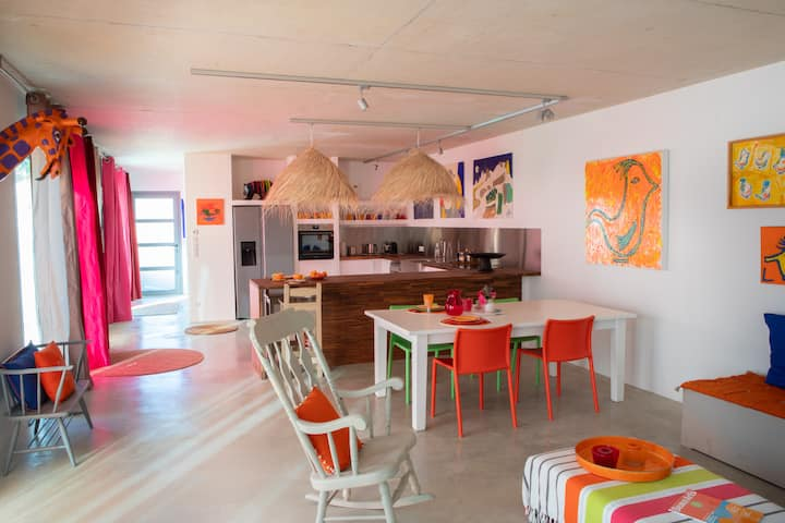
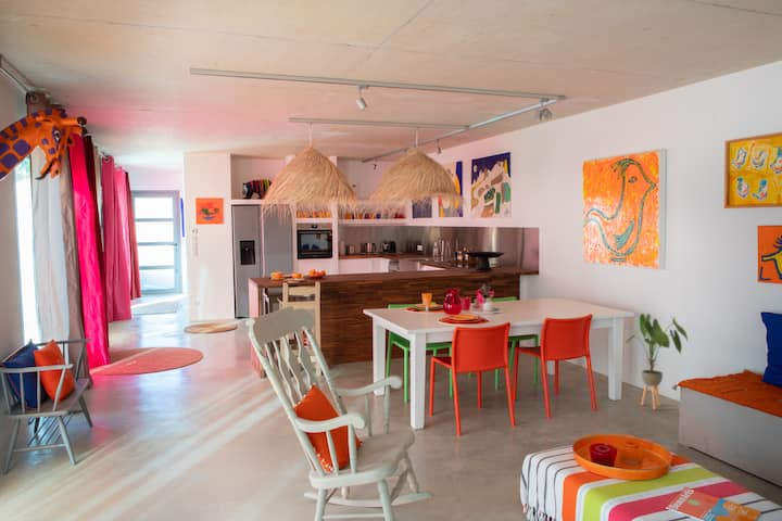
+ house plant [623,313,689,410]
